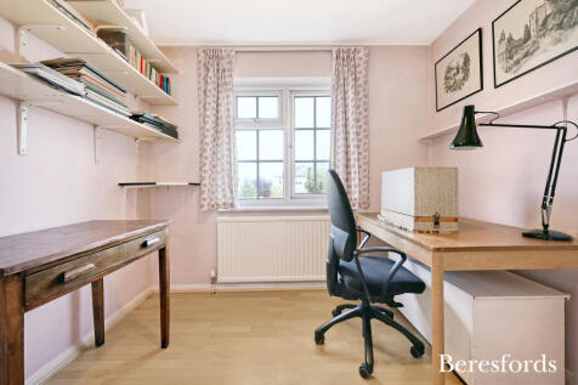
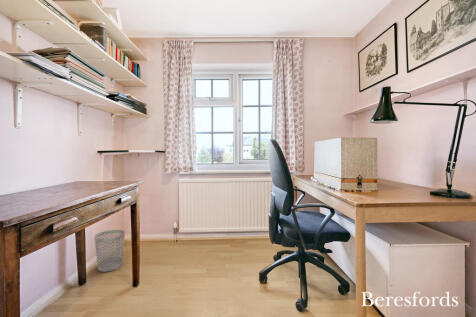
+ wastebasket [93,229,126,273]
